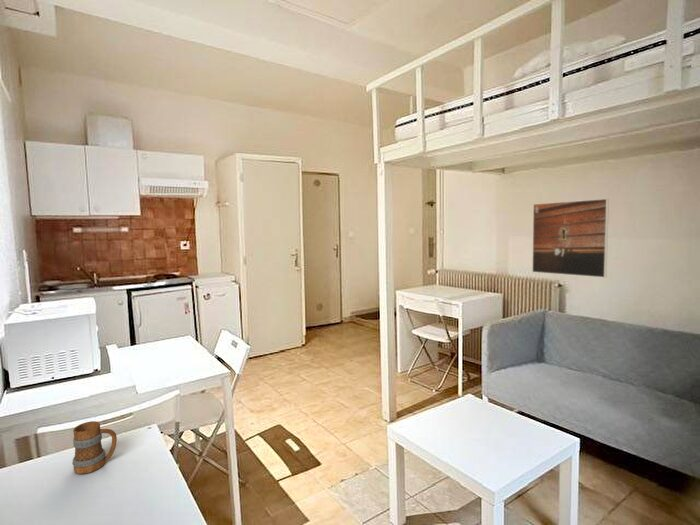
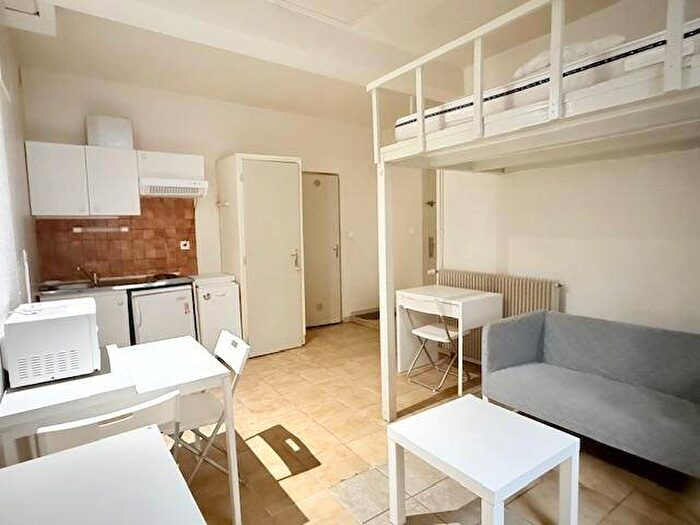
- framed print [531,198,610,279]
- mug [72,420,118,475]
